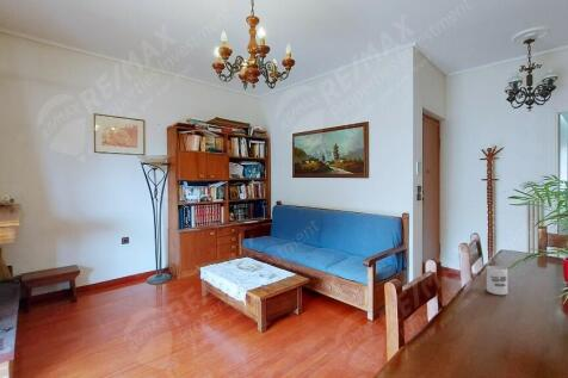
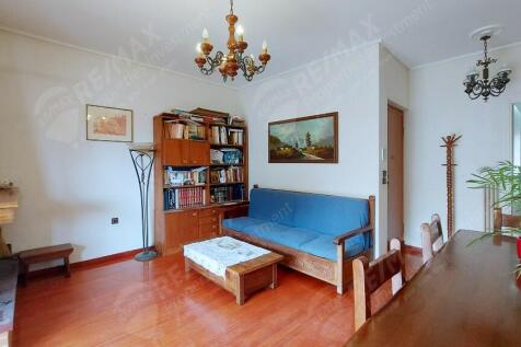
- cup [486,265,508,296]
